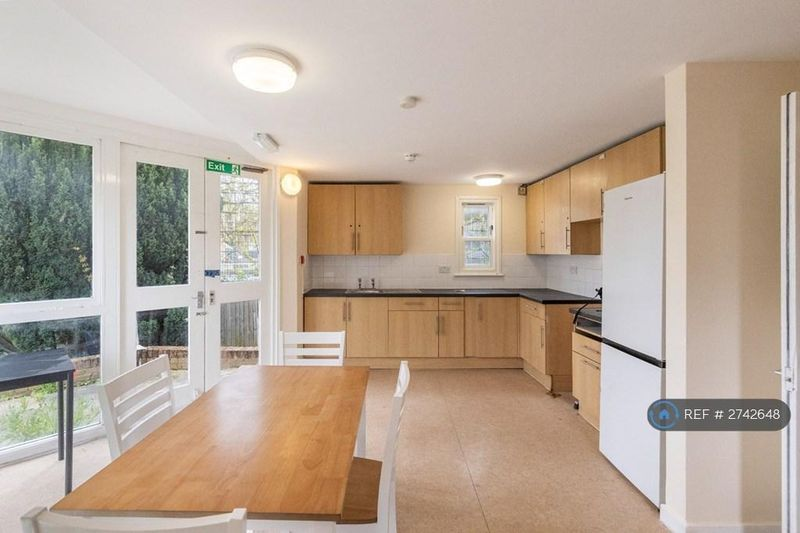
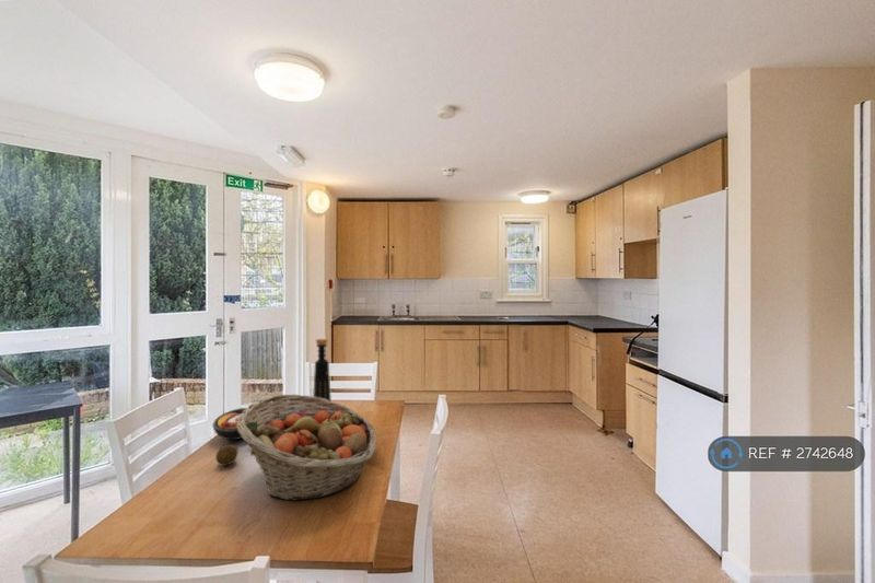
+ fruit [214,444,240,467]
+ bottle [312,338,332,403]
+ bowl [211,407,261,441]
+ fruit basket [237,394,377,502]
